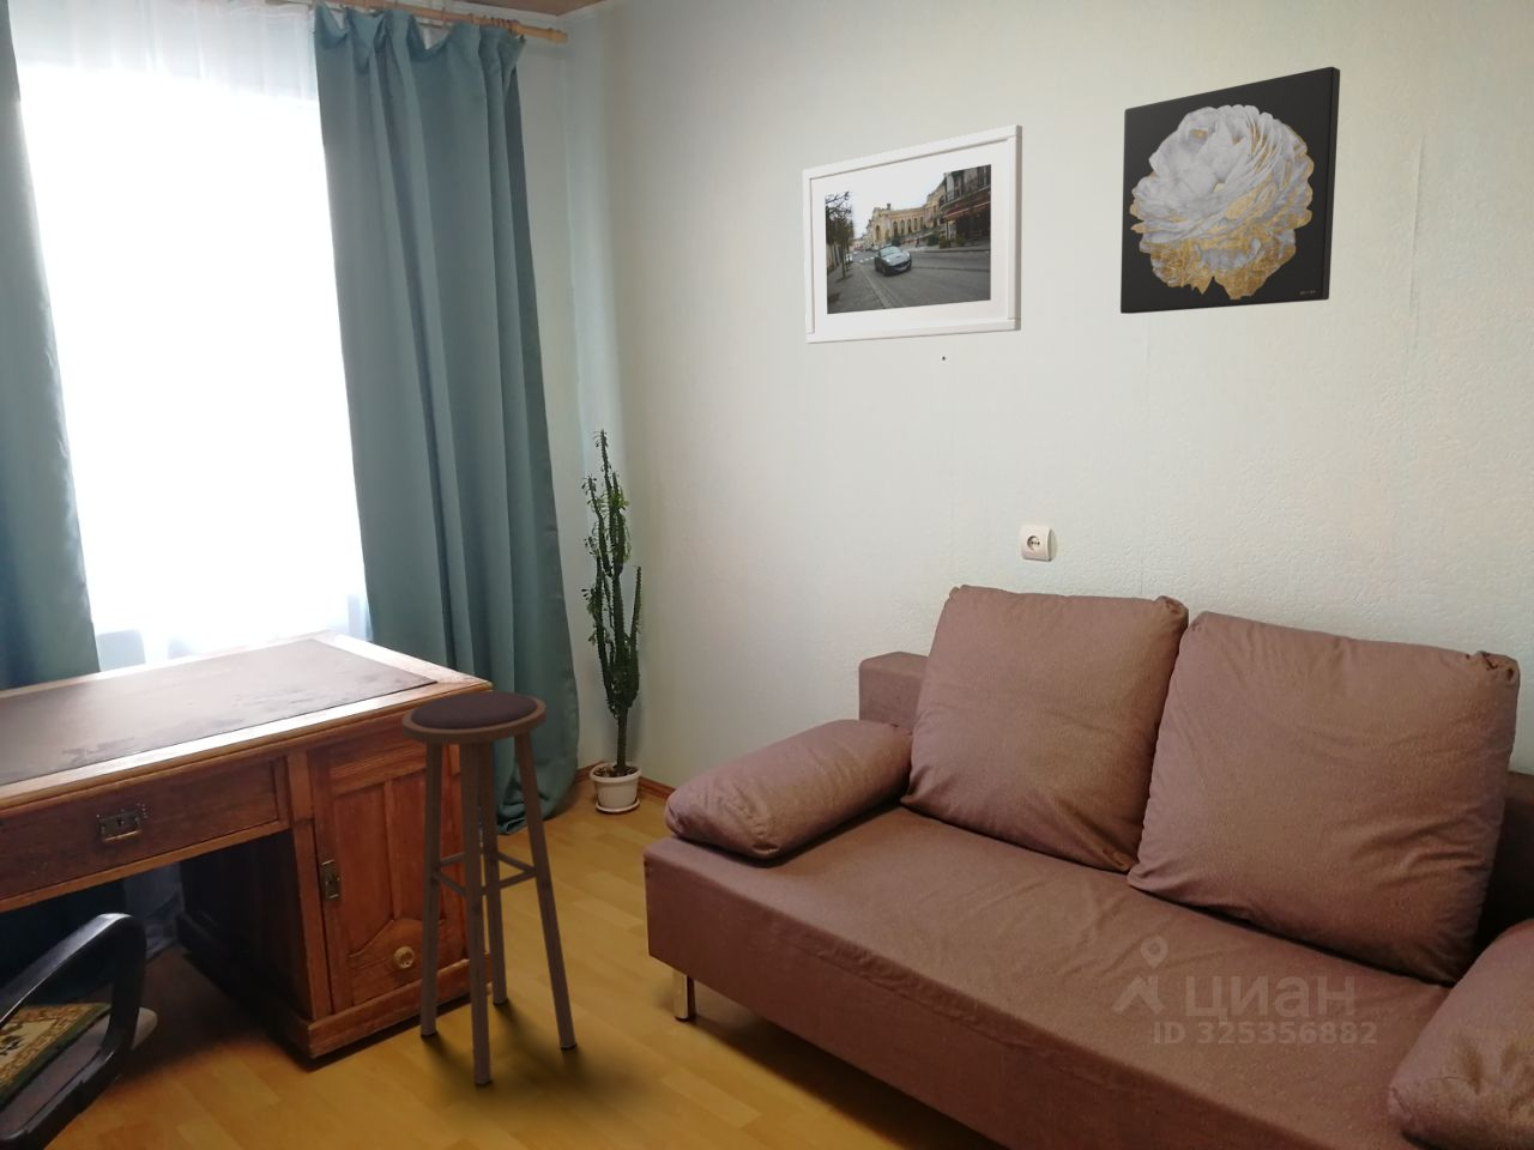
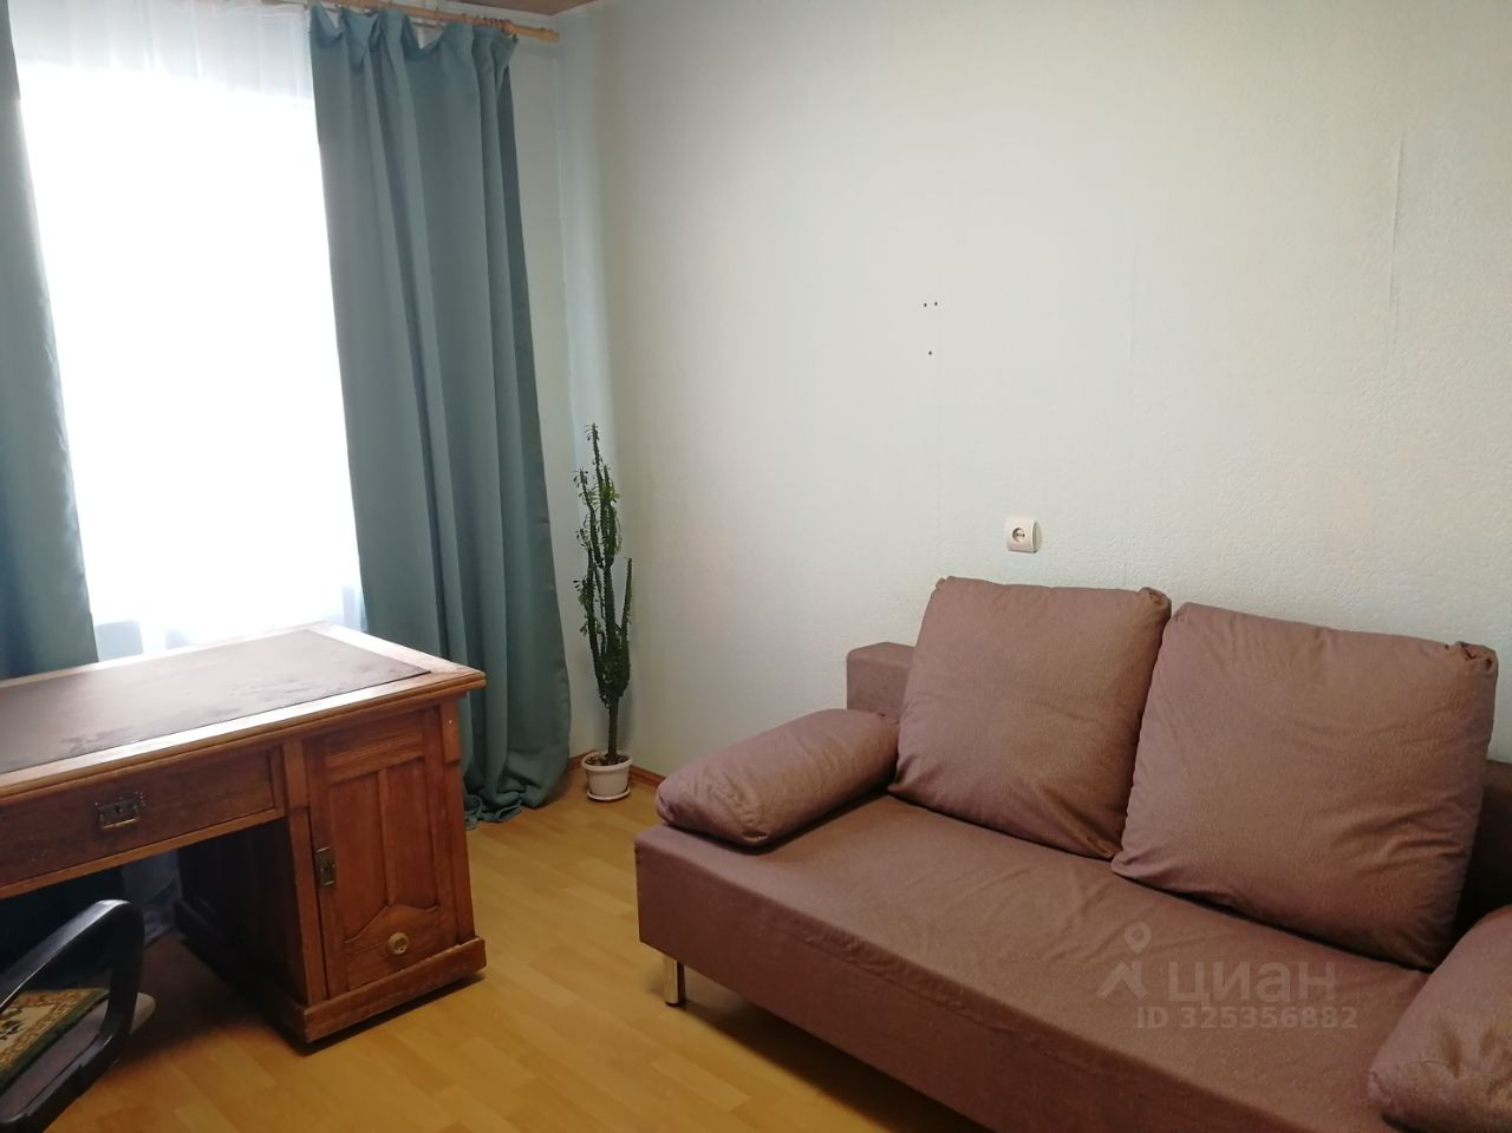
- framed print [802,123,1023,345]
- stool [400,690,576,1085]
- wall art [1120,66,1341,315]
